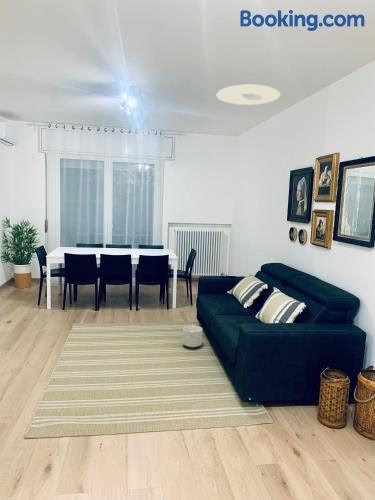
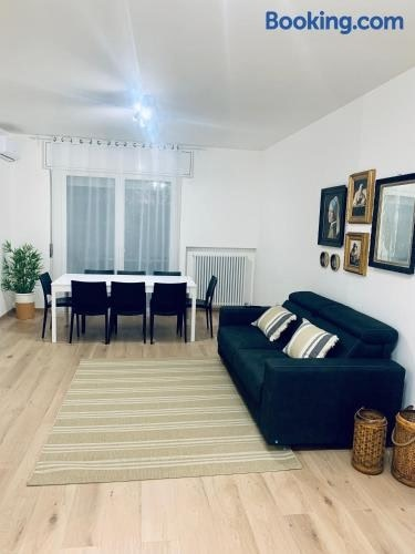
- ceiling light [216,84,281,106]
- planter [182,324,203,349]
